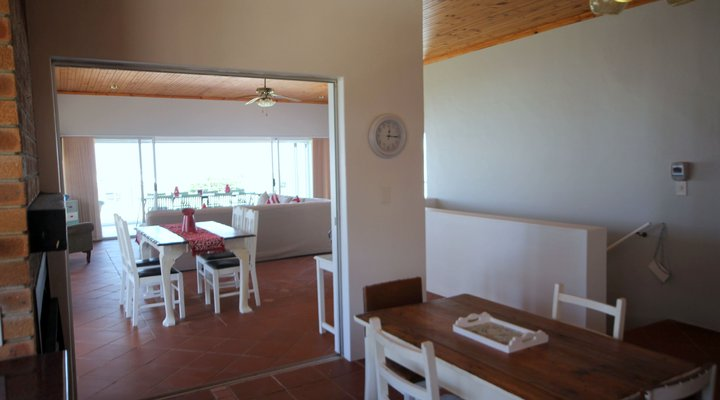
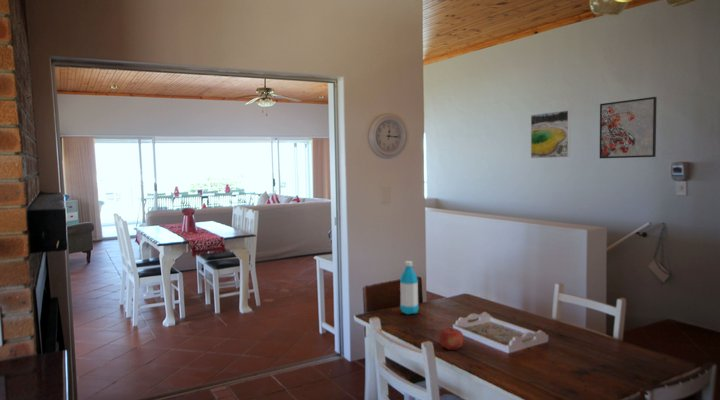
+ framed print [530,109,571,159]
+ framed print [599,96,658,159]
+ water bottle [399,260,420,315]
+ fruit [438,327,465,351]
